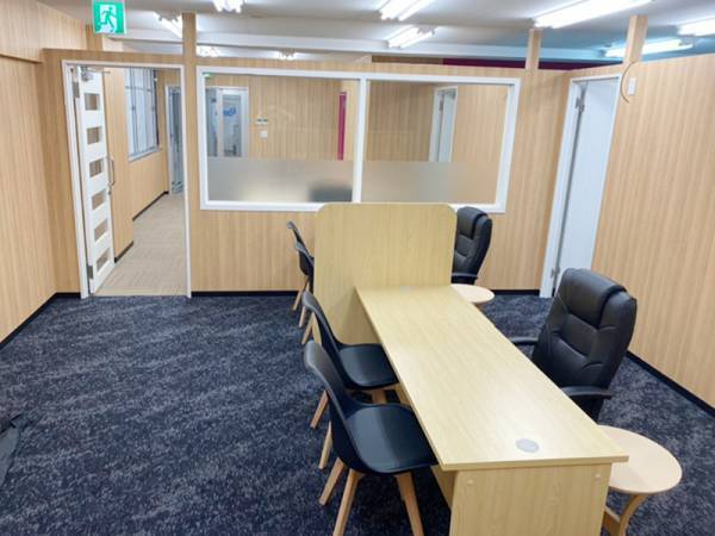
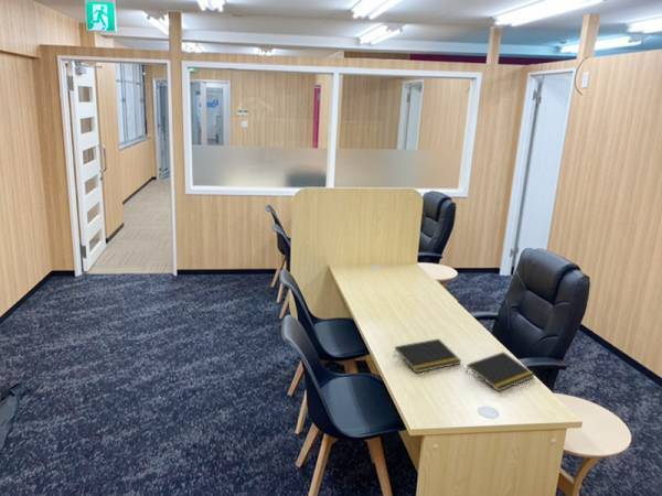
+ notepad [465,351,536,392]
+ notepad [392,337,463,374]
